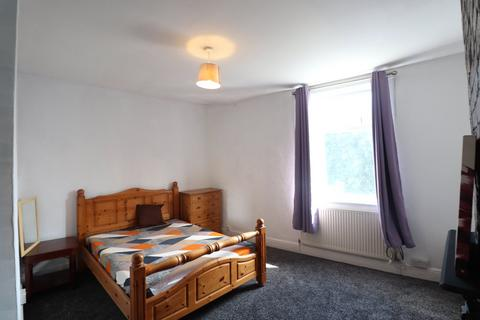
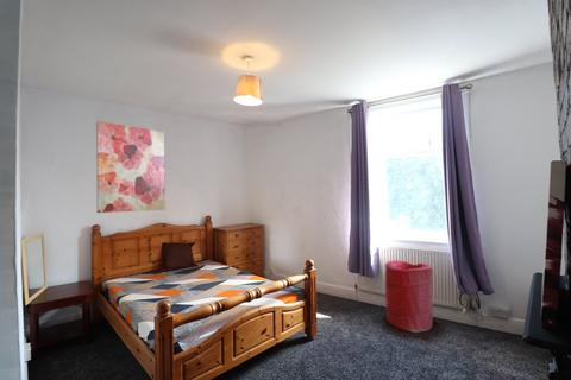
+ wall art [95,120,167,214]
+ laundry hamper [384,259,434,332]
